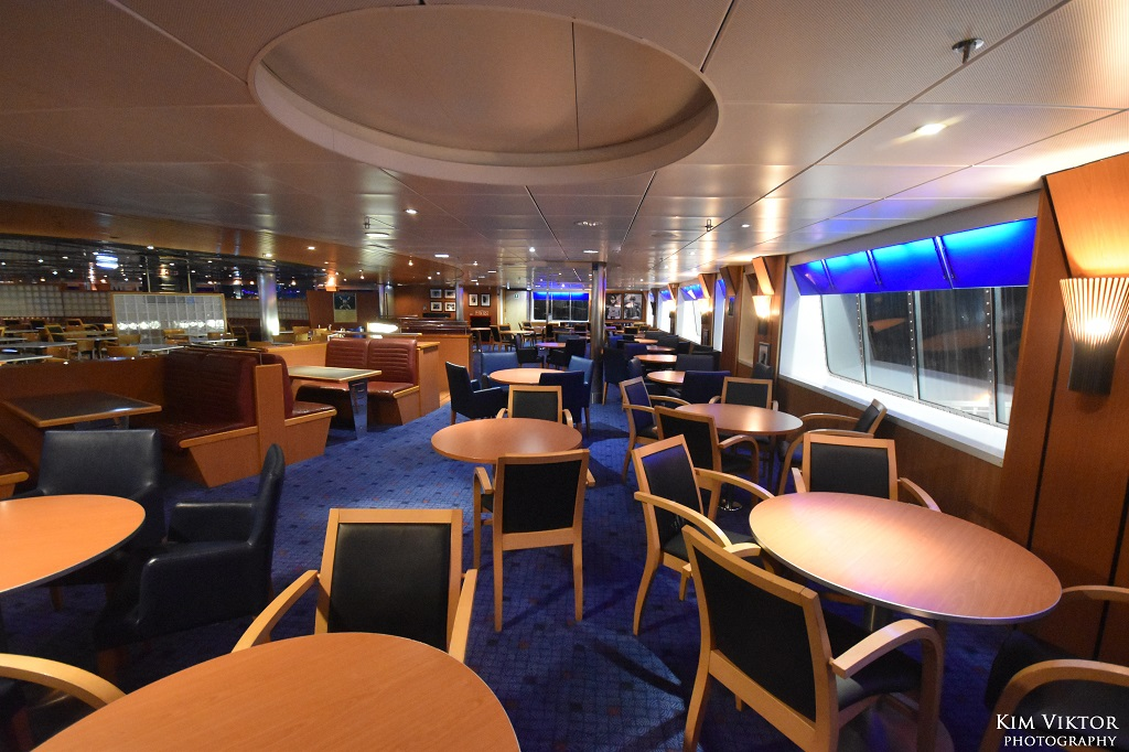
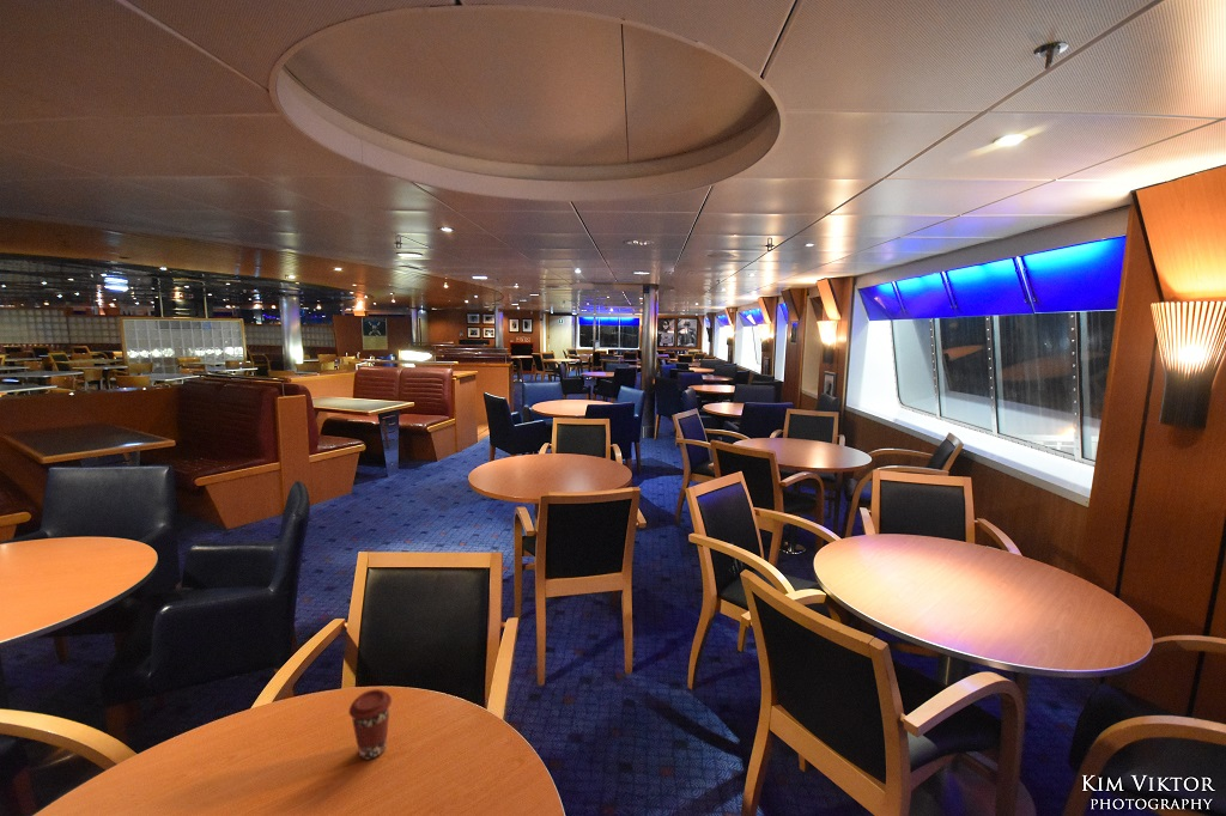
+ coffee cup [347,688,393,761]
